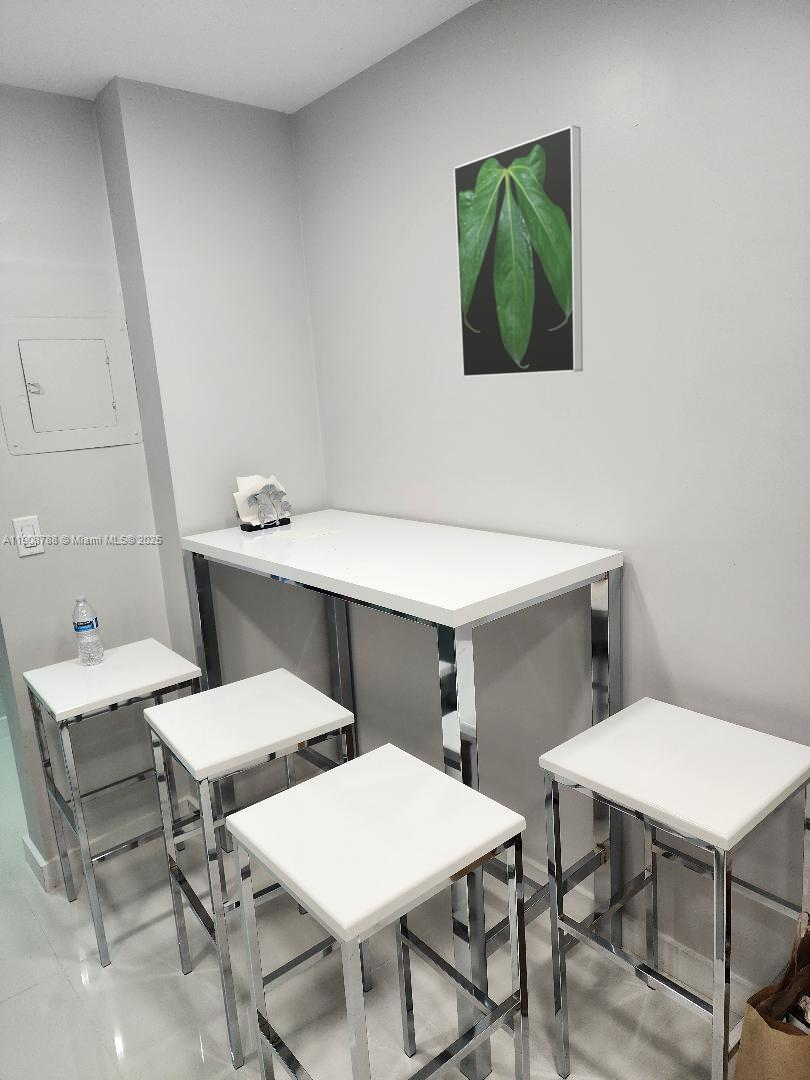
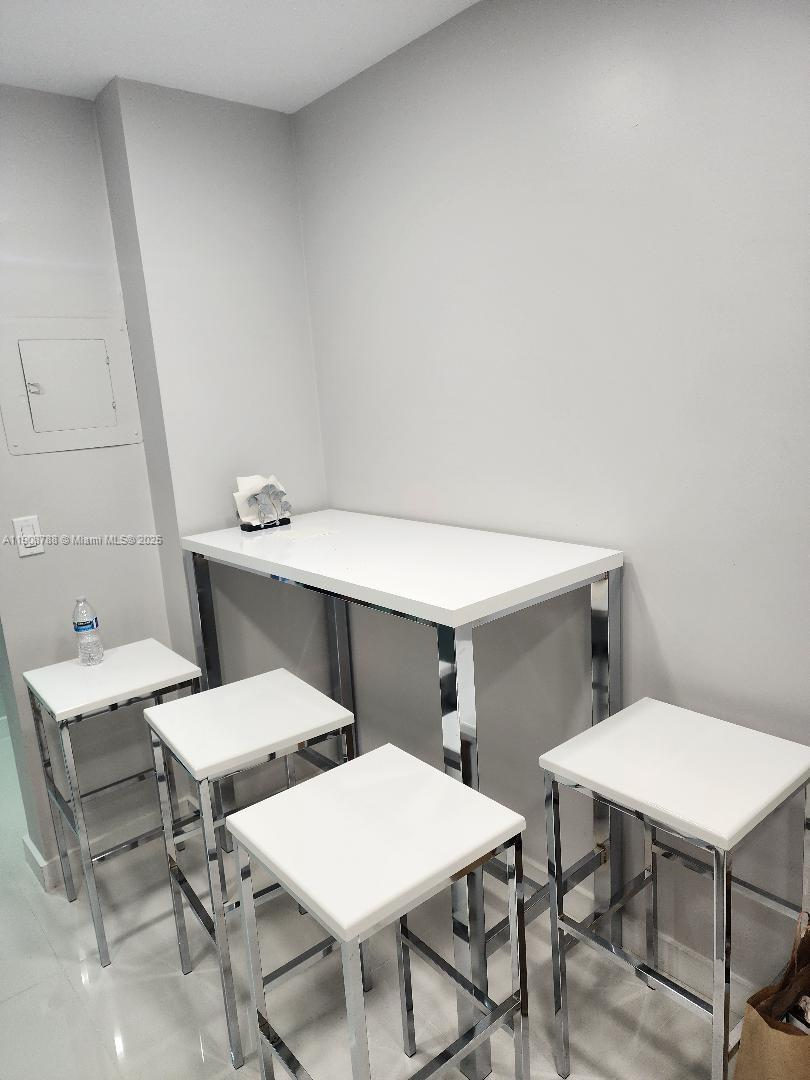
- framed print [453,124,584,378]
